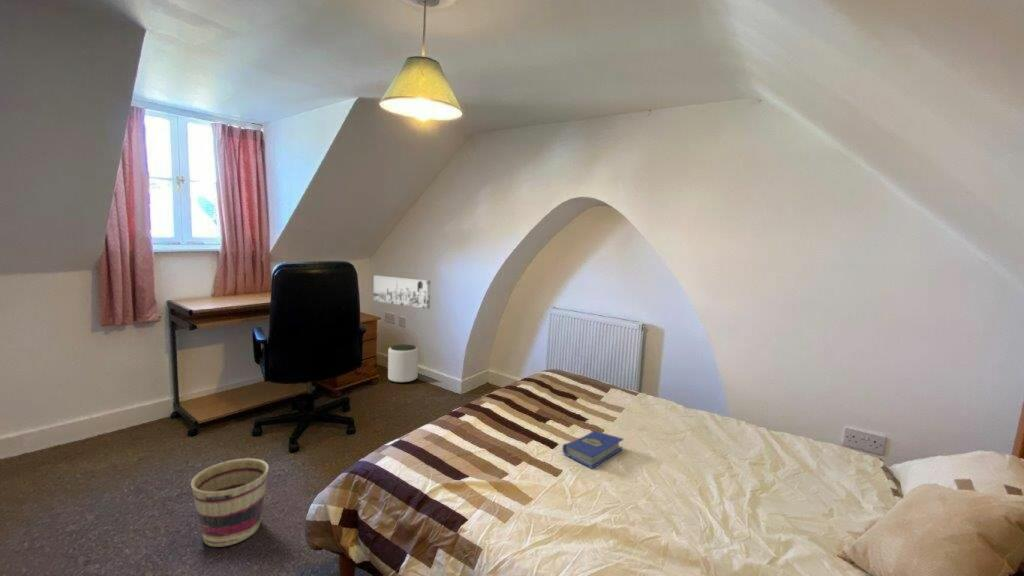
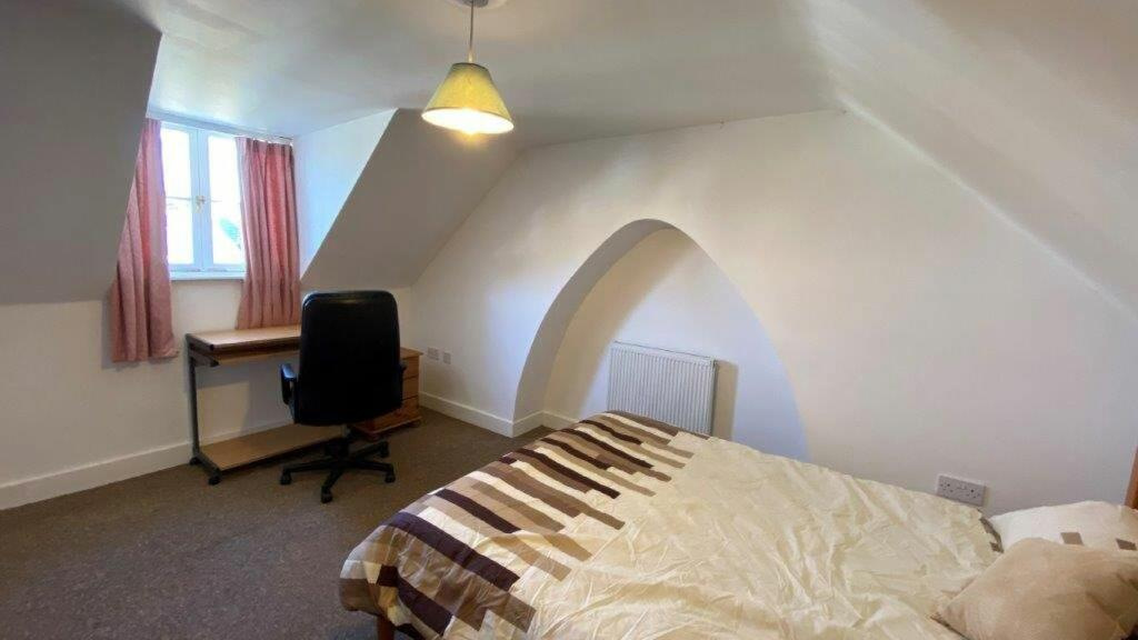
- basket [190,457,270,548]
- wall art [373,274,431,310]
- hardcover book [561,430,625,470]
- plant pot [387,343,419,384]
